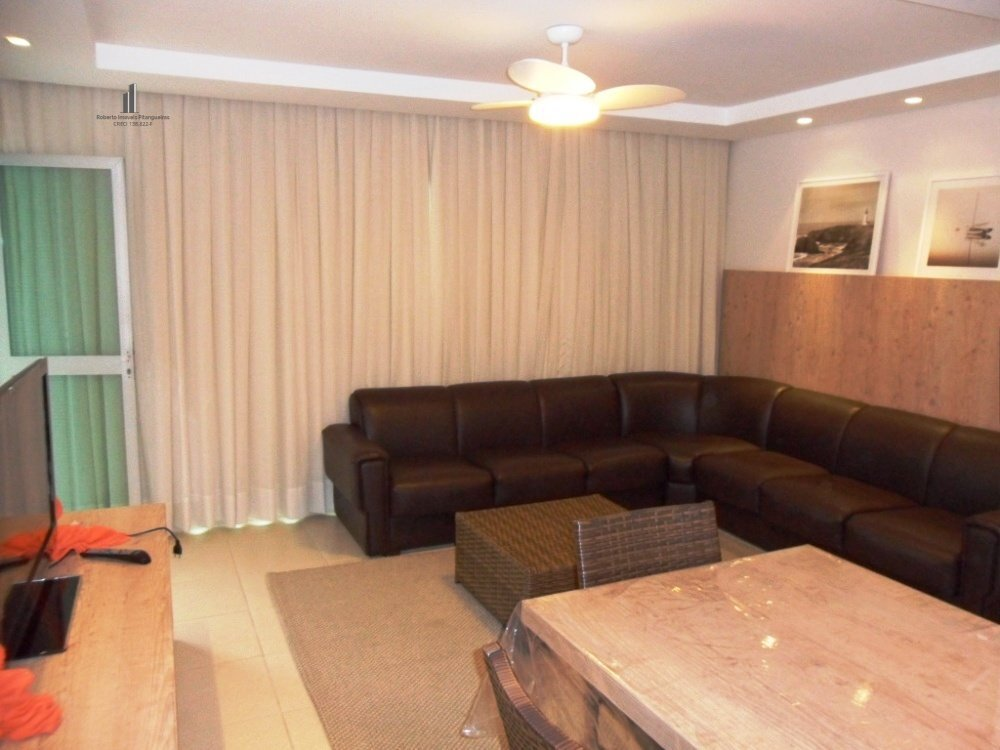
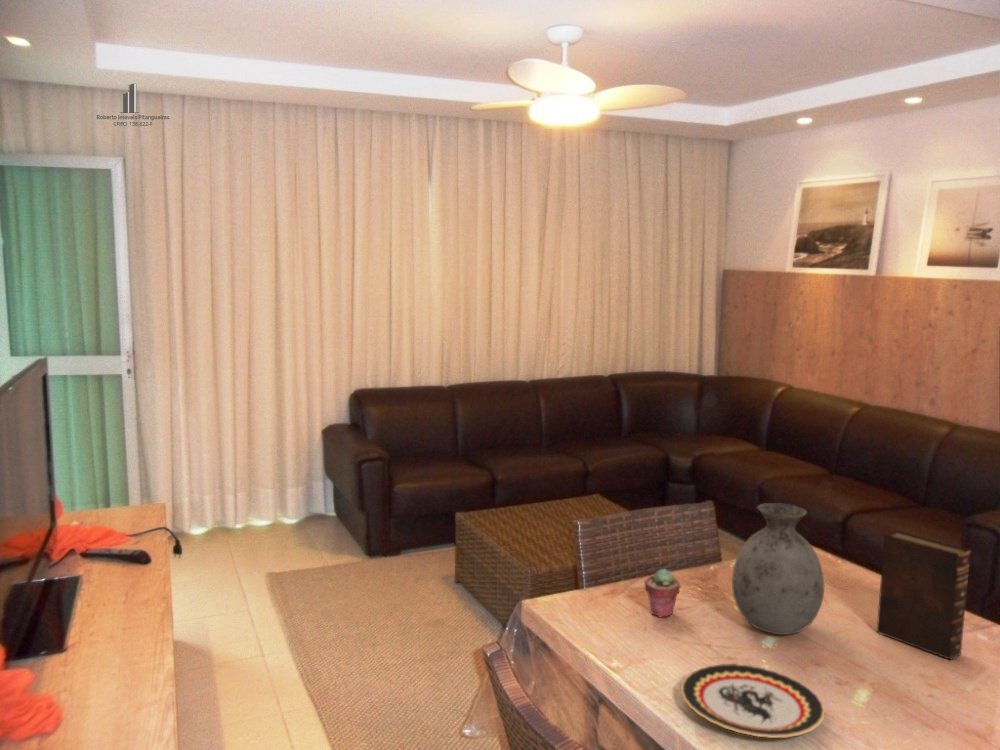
+ plate [680,663,826,739]
+ potted succulent [643,568,681,618]
+ vase [731,502,825,636]
+ bible [876,529,972,661]
